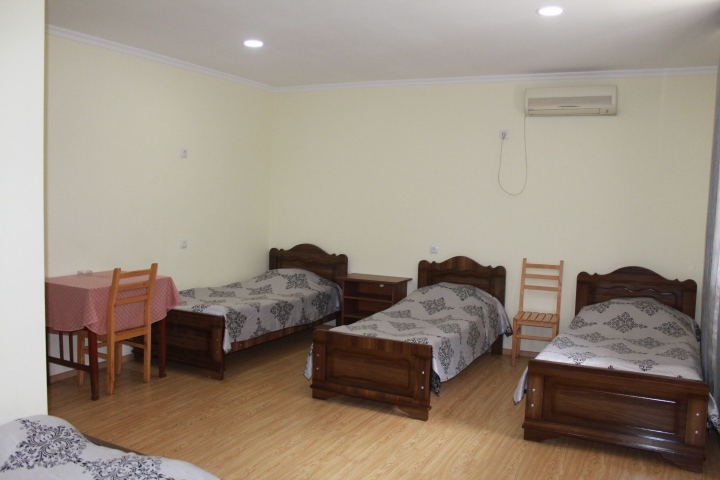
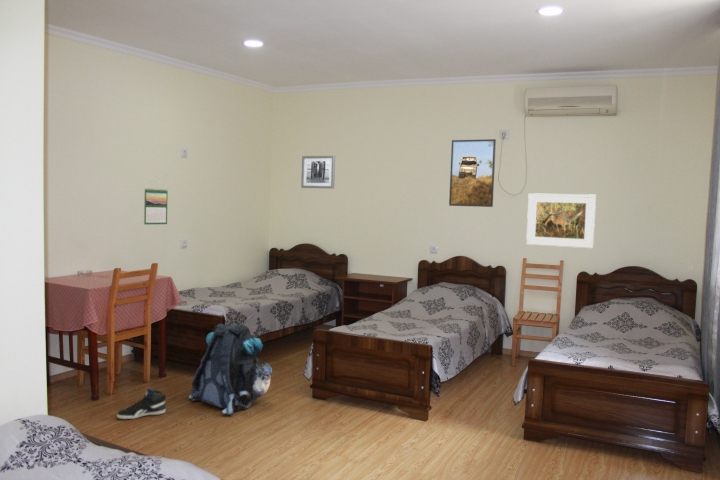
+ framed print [448,138,497,208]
+ backpack [187,323,273,416]
+ wall art [300,155,336,189]
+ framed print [525,192,597,249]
+ calendar [143,187,169,225]
+ sneaker [116,387,167,420]
